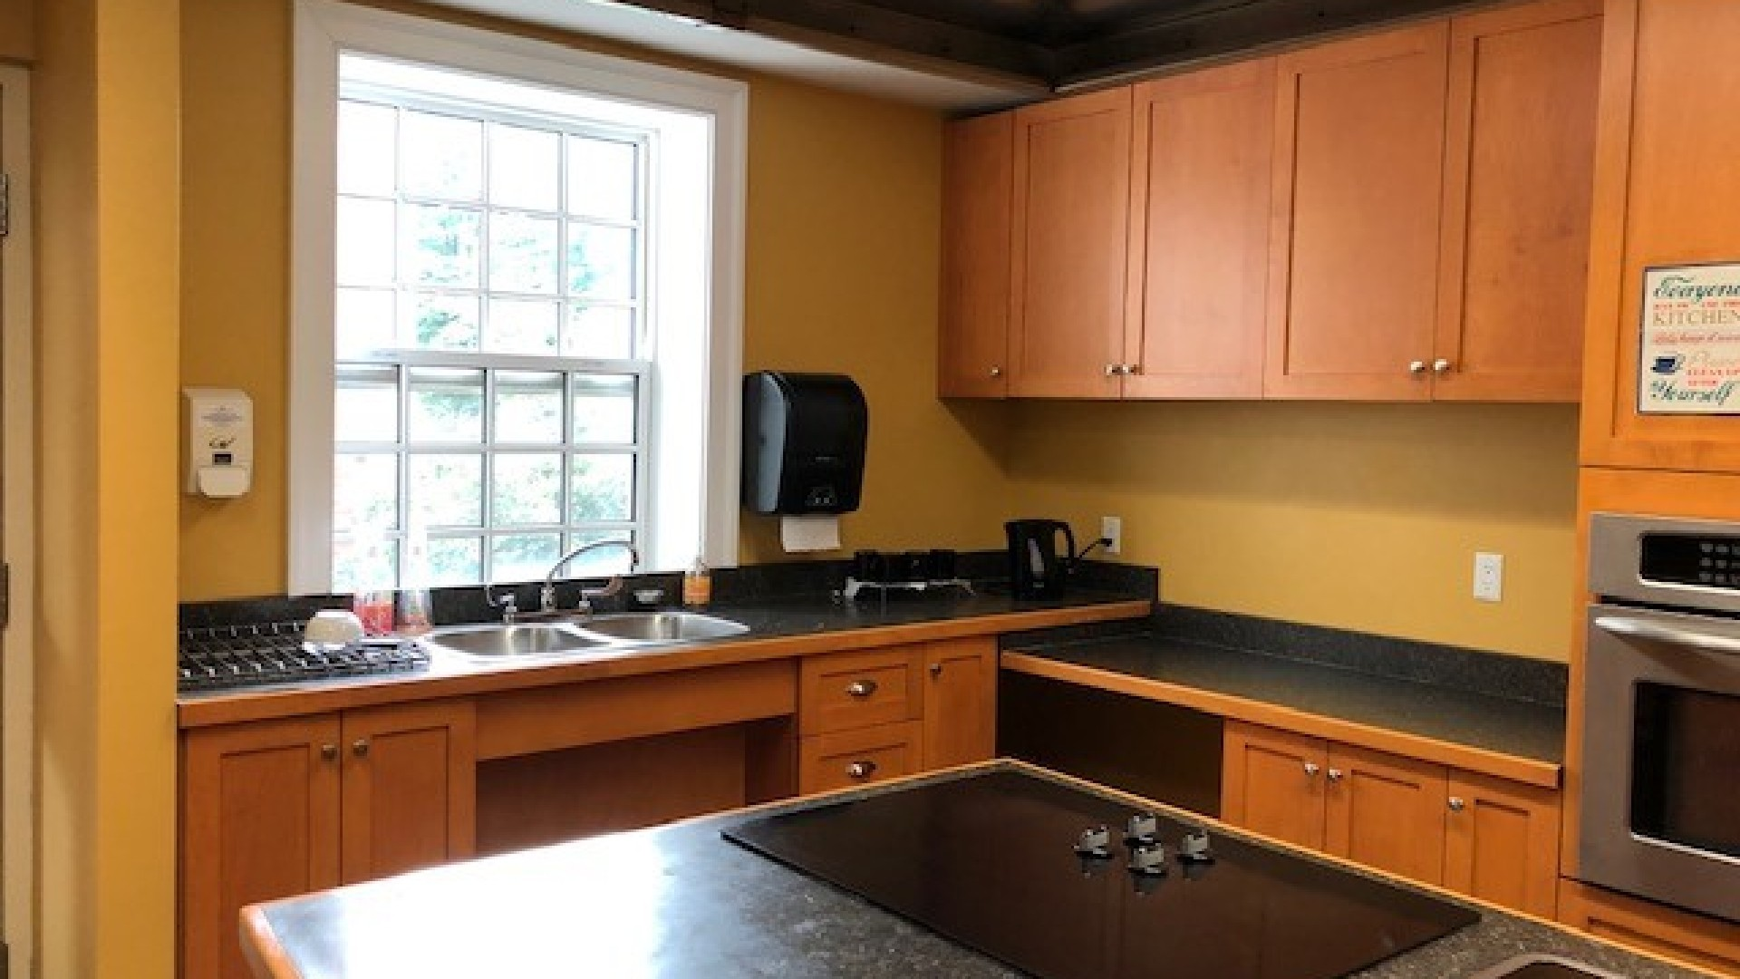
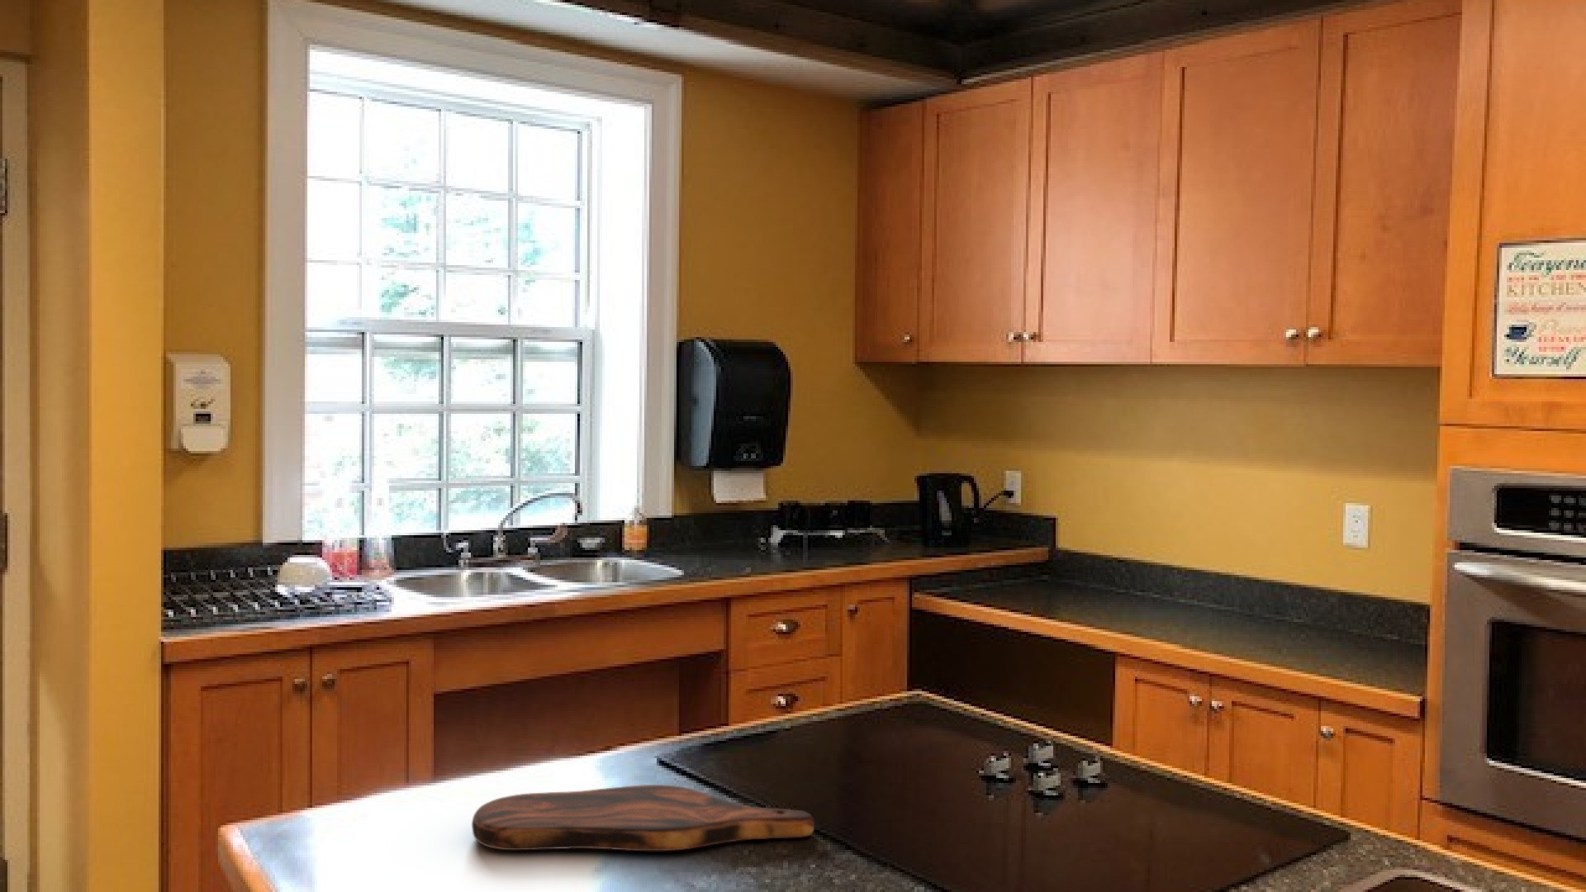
+ cutting board [471,784,815,852]
